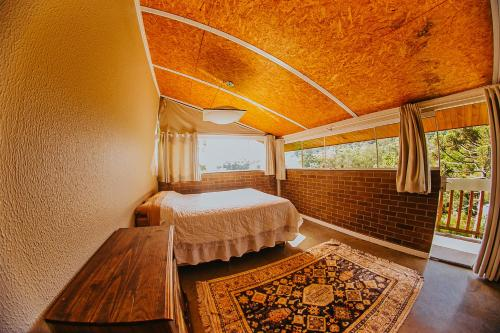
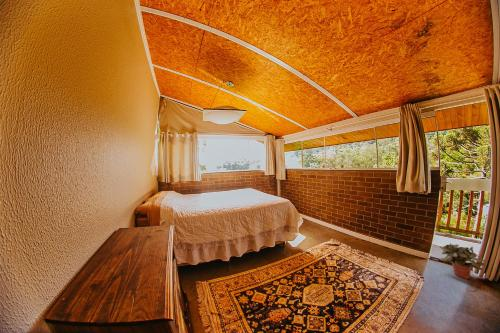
+ potted plant [439,242,486,280]
